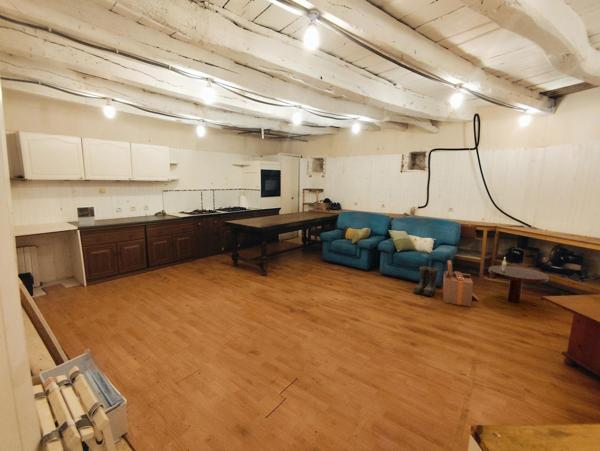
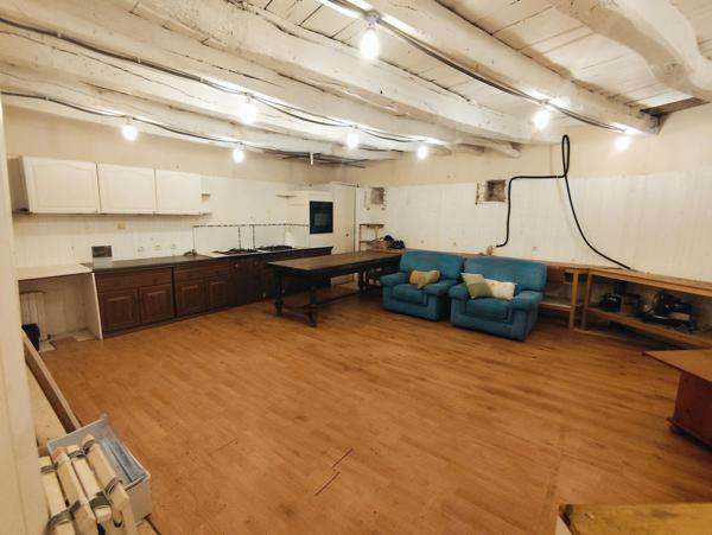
- cardboard box [442,259,480,307]
- coffee table [488,256,549,304]
- boots [413,266,439,297]
